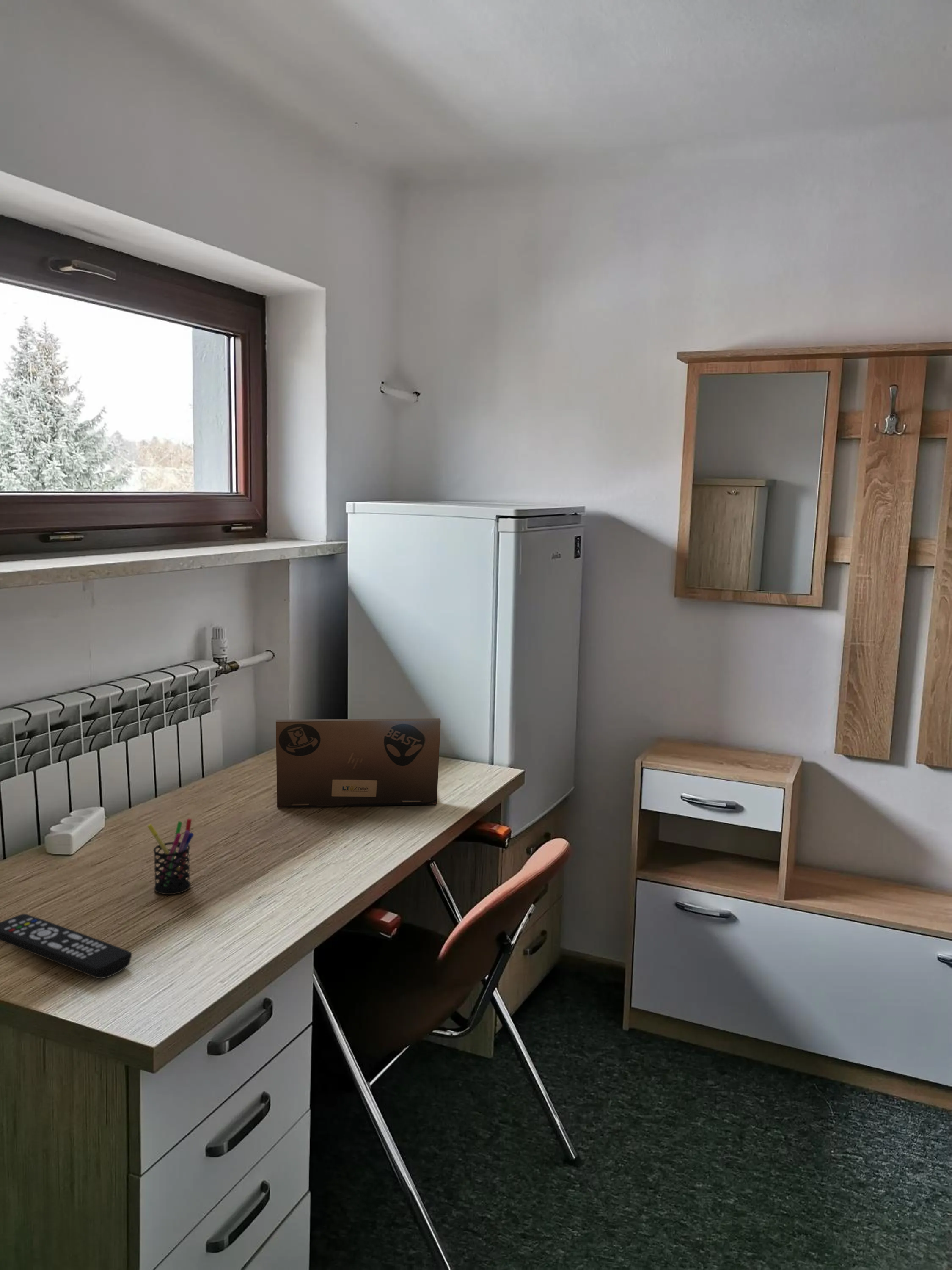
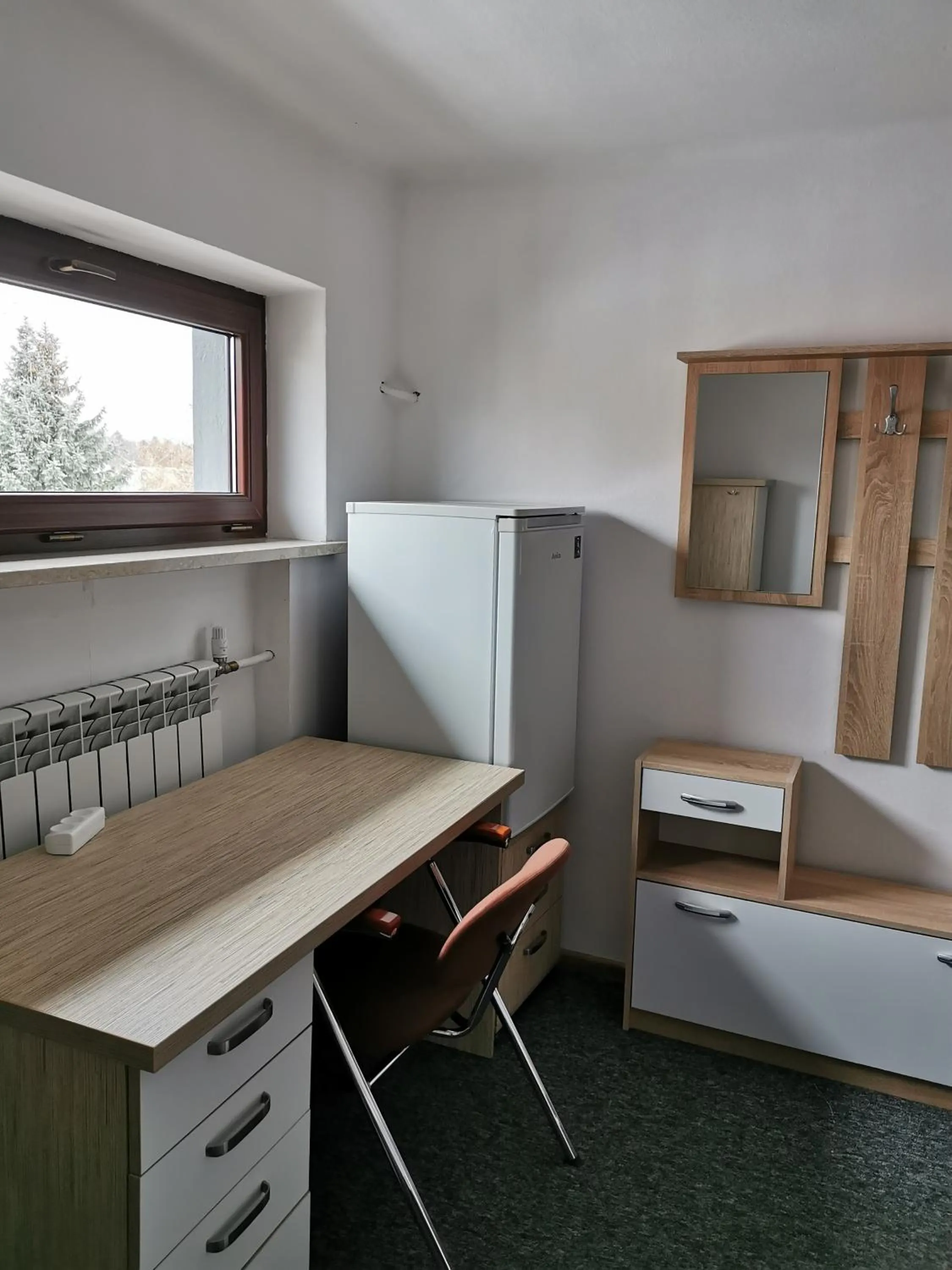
- remote control [0,914,132,979]
- laptop [275,718,441,808]
- pen holder [147,818,194,895]
